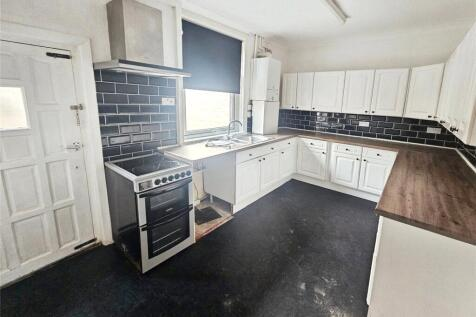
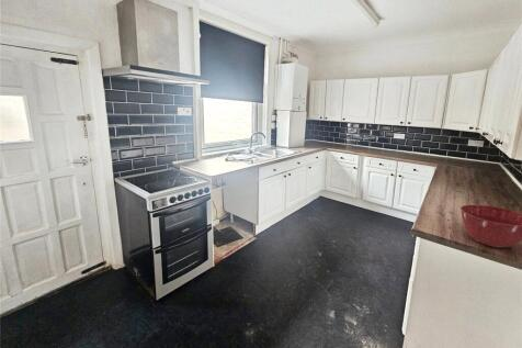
+ mixing bowl [459,204,522,249]
